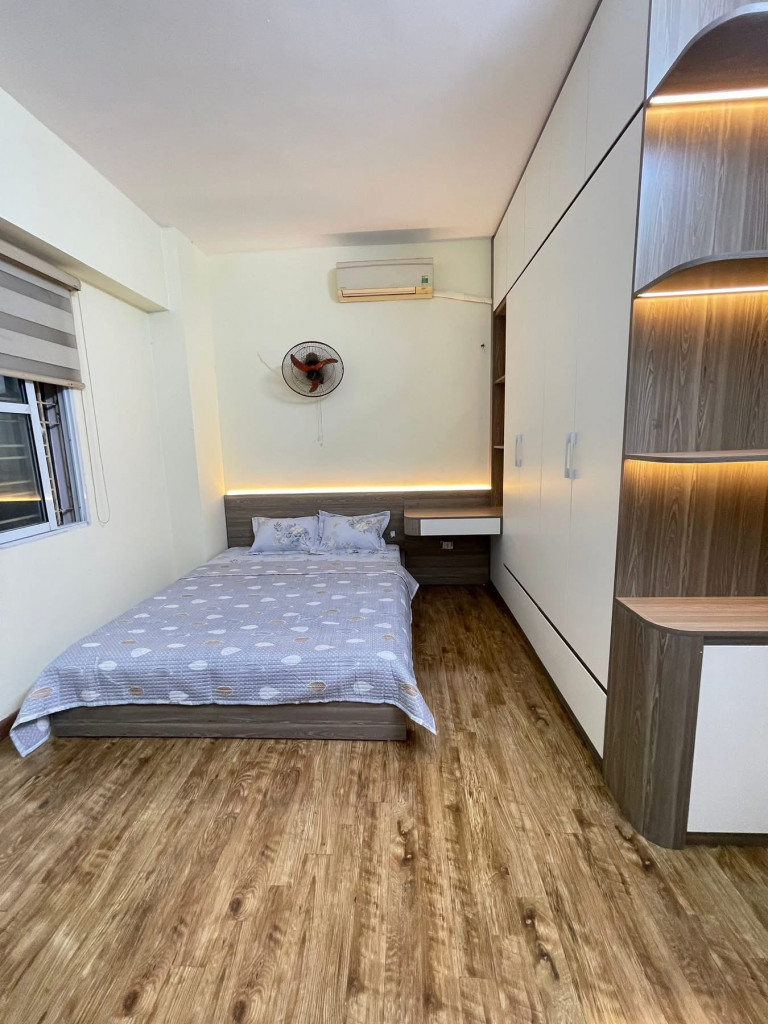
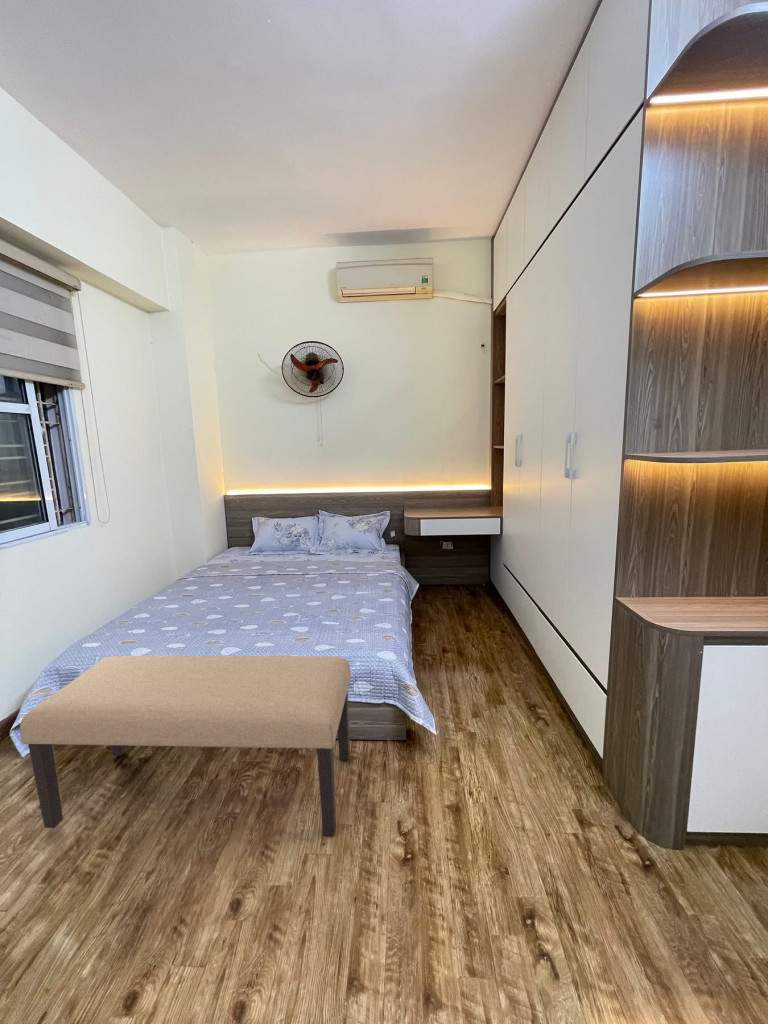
+ bench [19,654,352,837]
